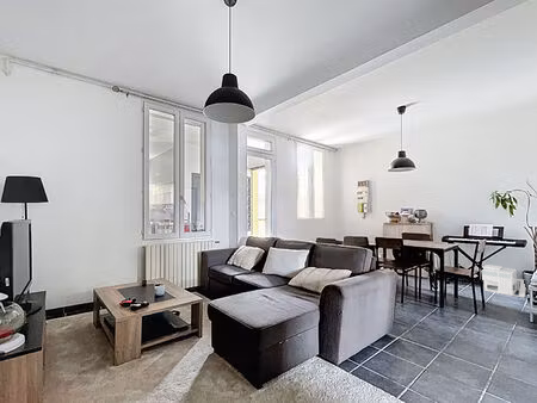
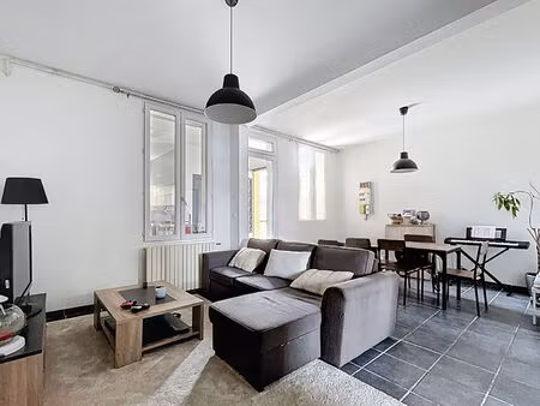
- architectural model [481,264,527,299]
